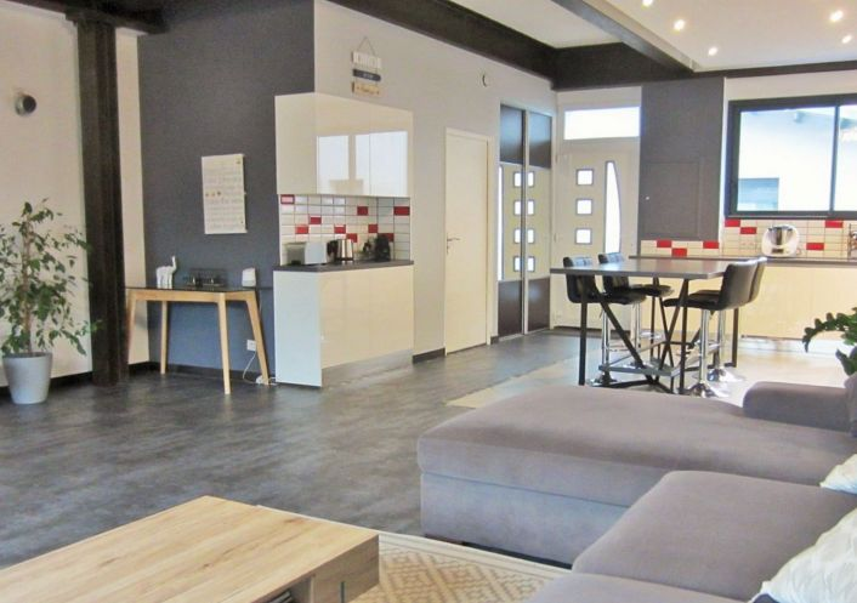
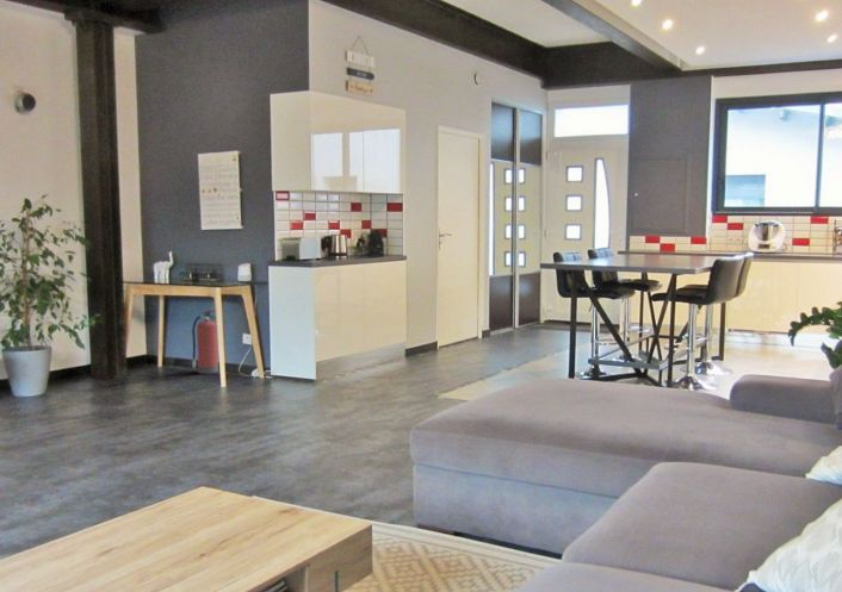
+ fire extinguisher [191,309,219,375]
